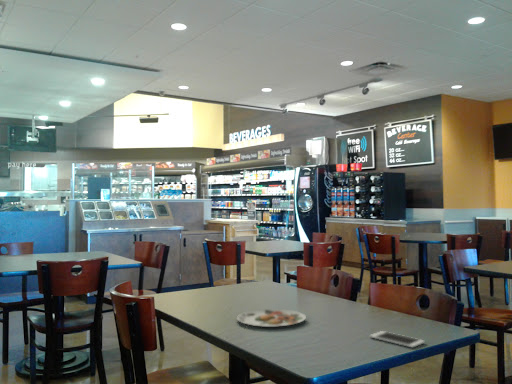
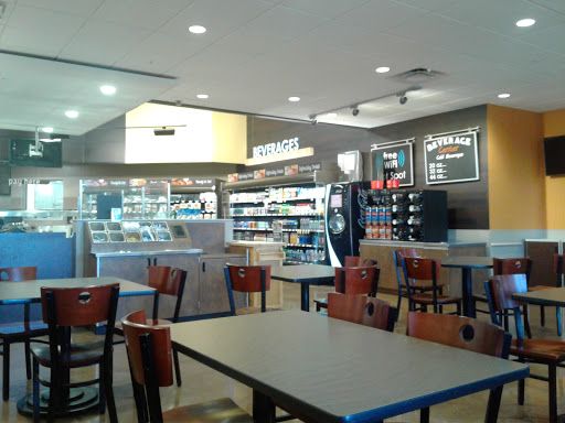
- cell phone [368,330,426,349]
- plate [236,308,307,328]
